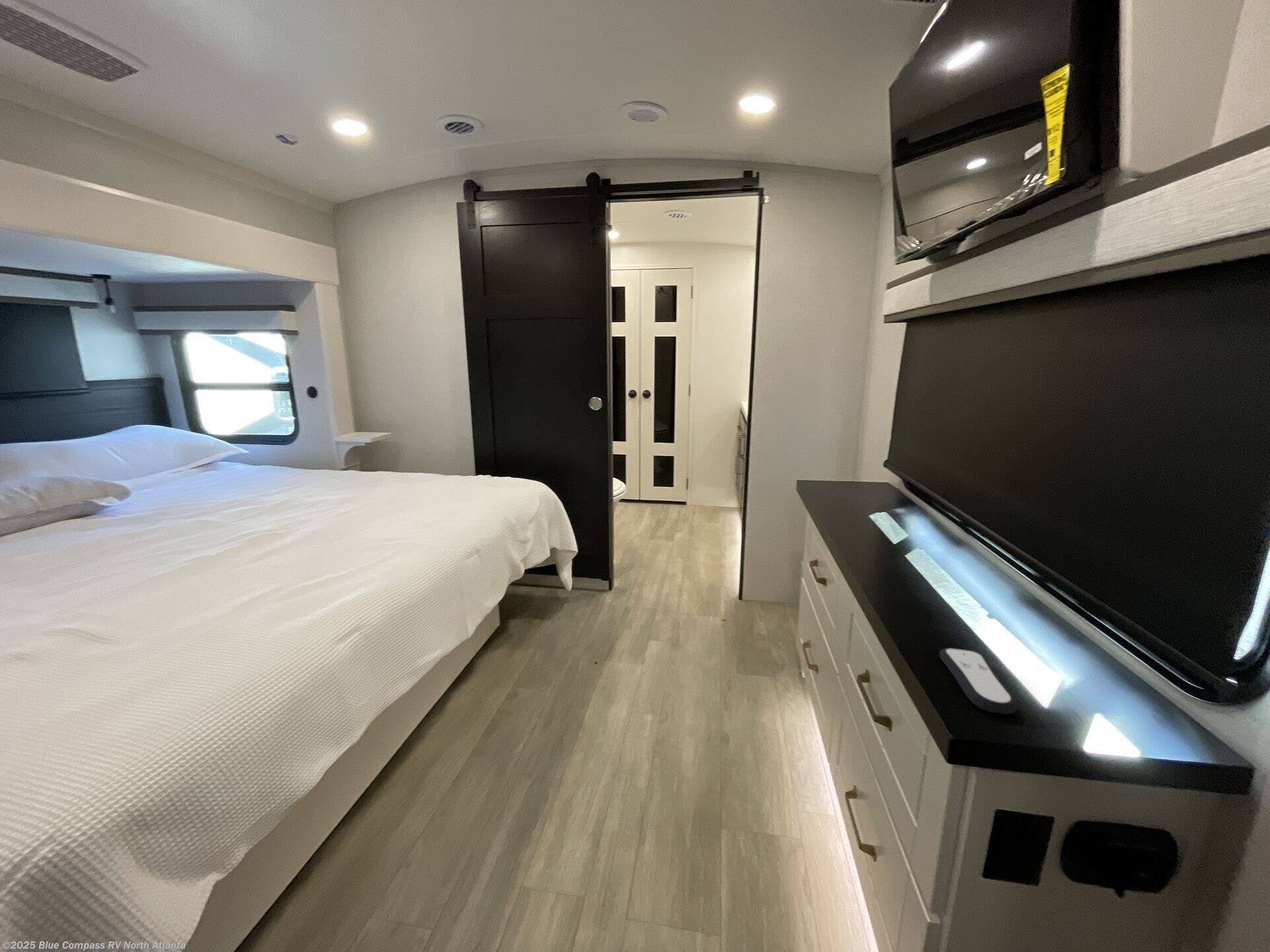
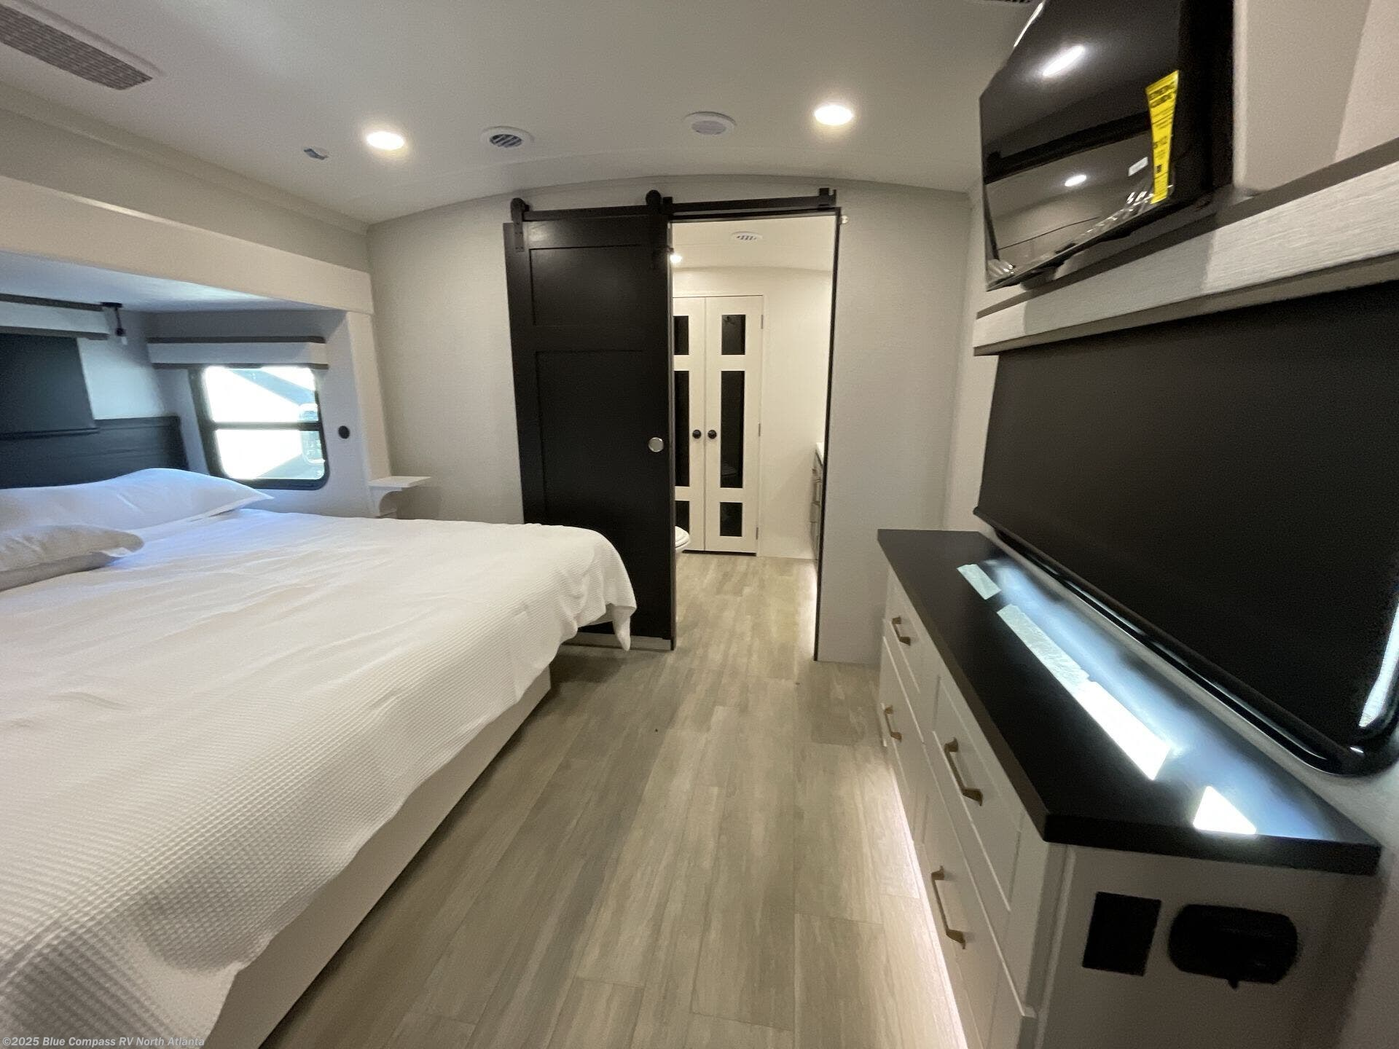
- remote control [939,647,1019,715]
